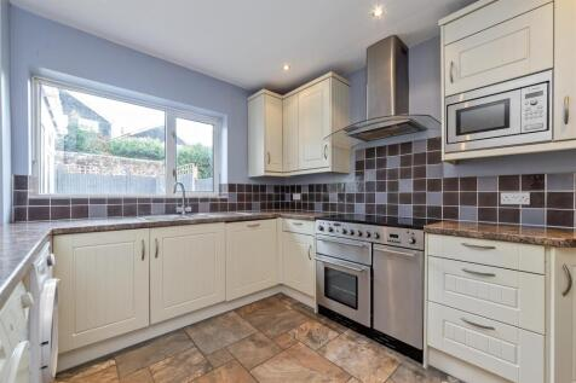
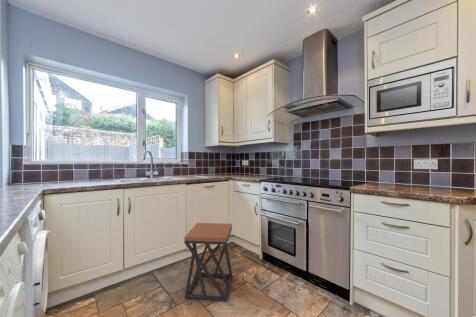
+ stool [183,222,233,302]
